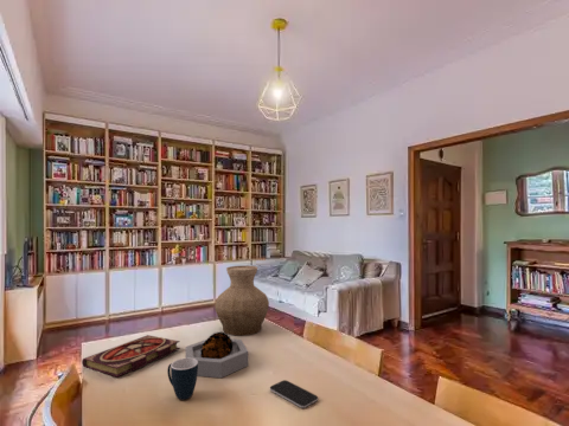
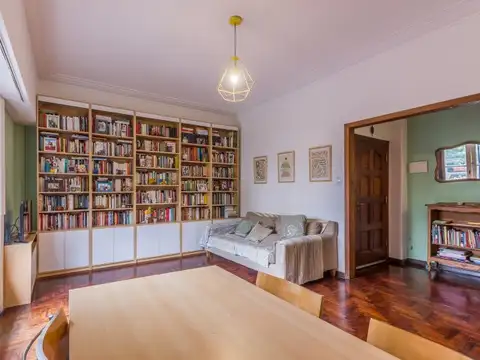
- smartphone [269,379,319,409]
- decorative bowl [185,331,249,379]
- vase [213,265,270,337]
- mug [166,357,198,401]
- book [81,334,181,379]
